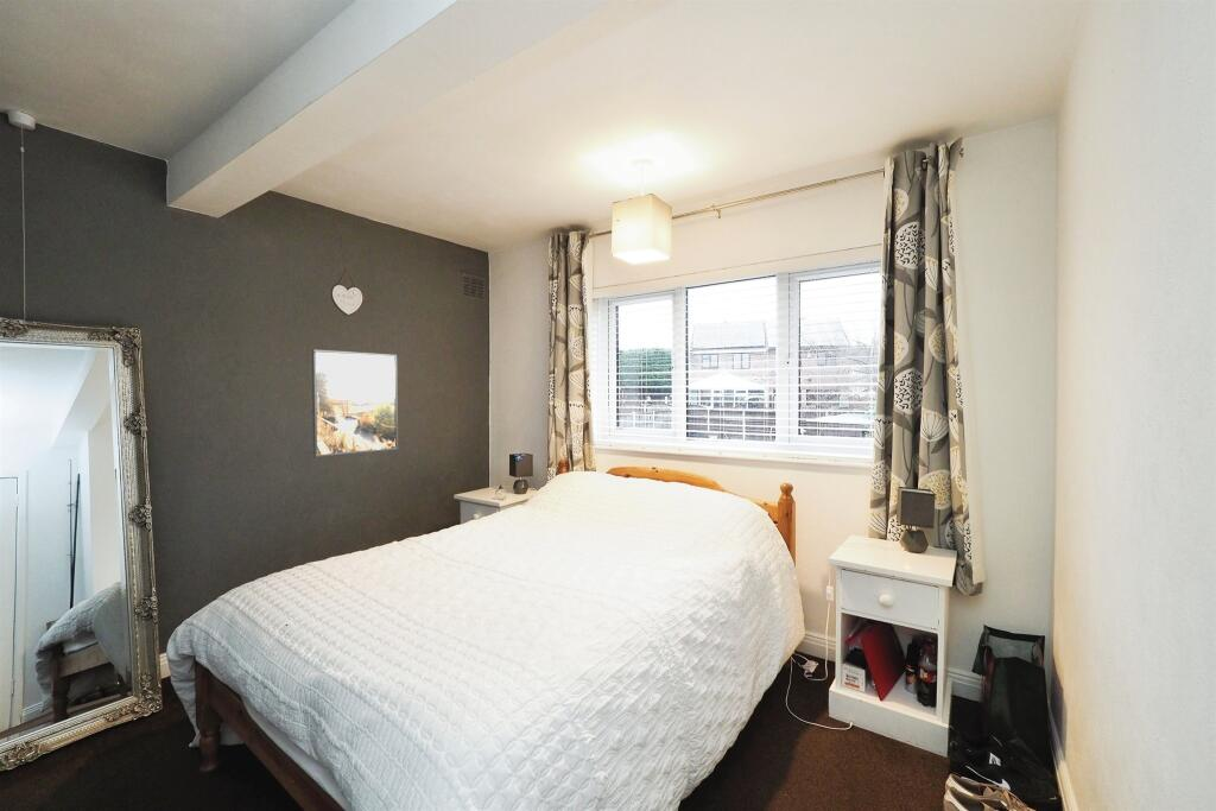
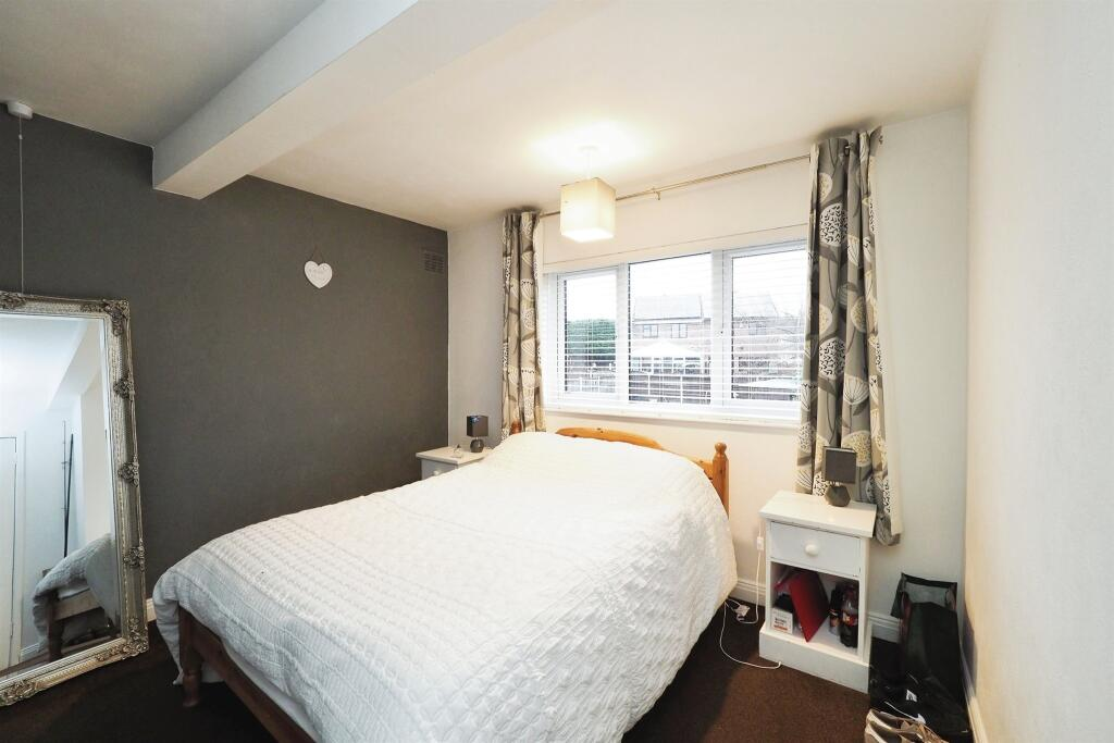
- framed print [311,348,399,458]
